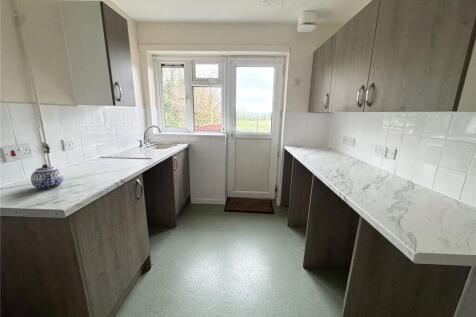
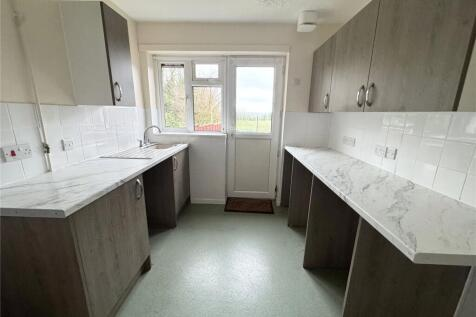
- teapot [30,163,64,190]
